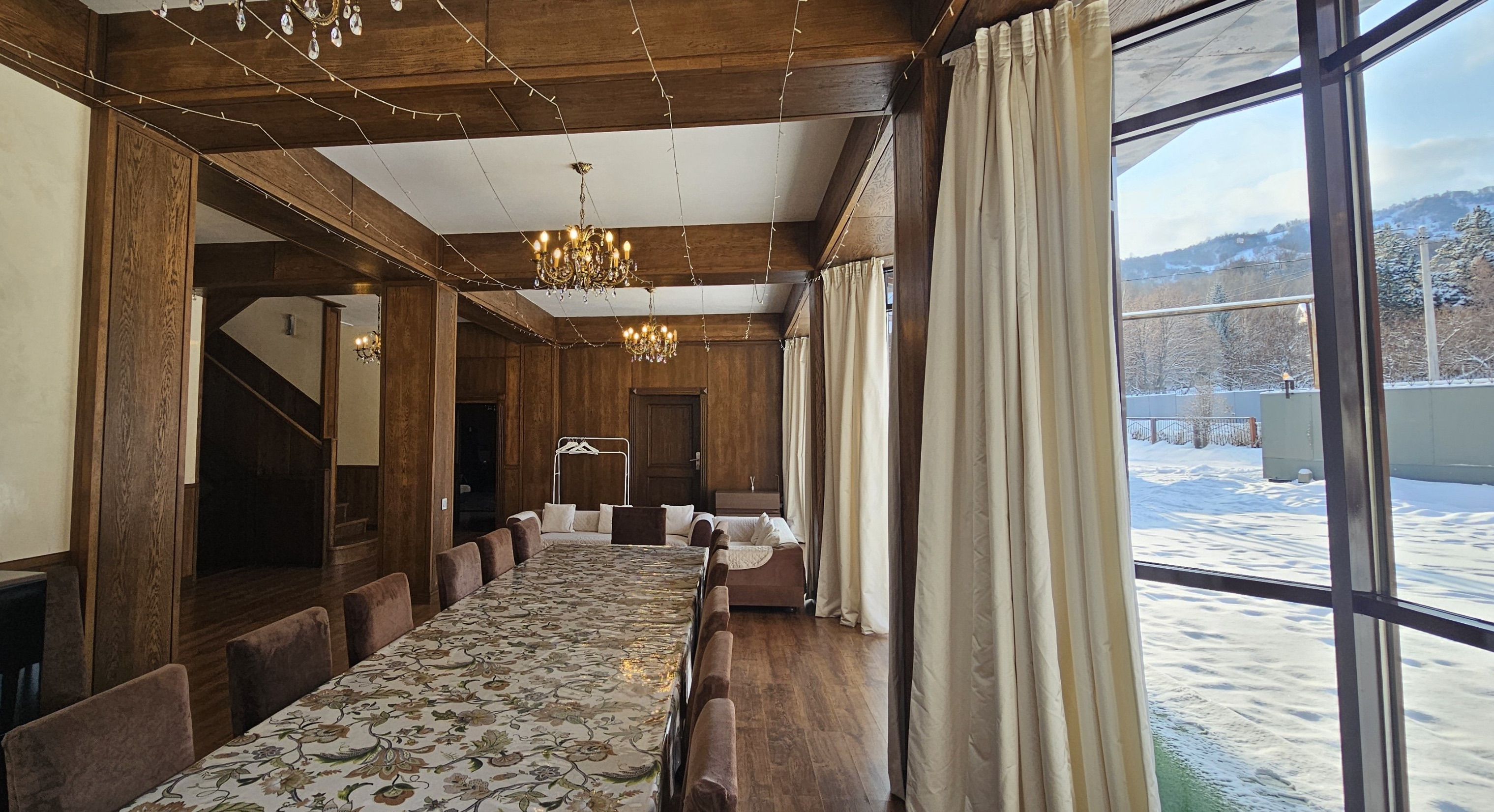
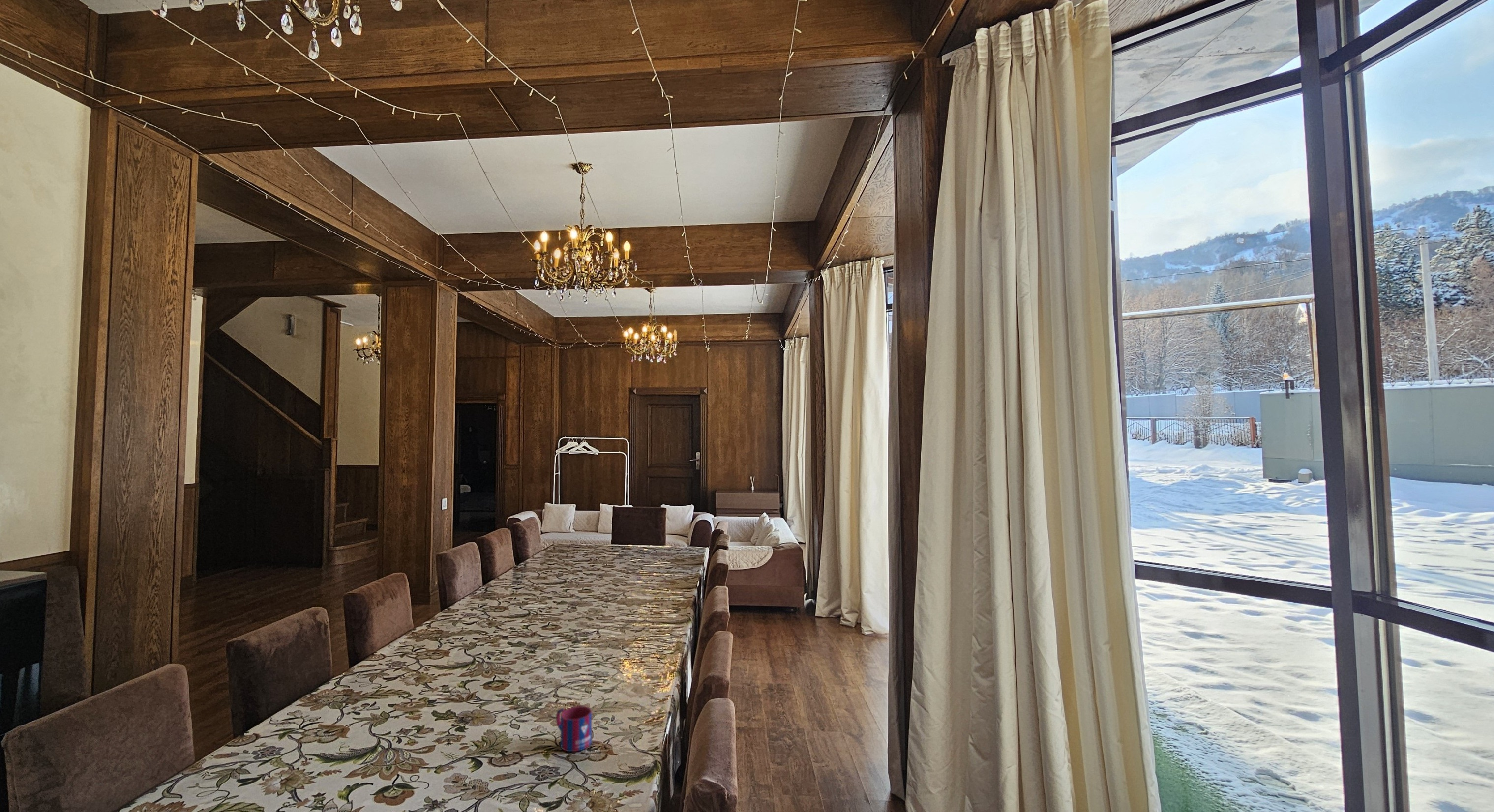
+ mug [556,706,592,752]
